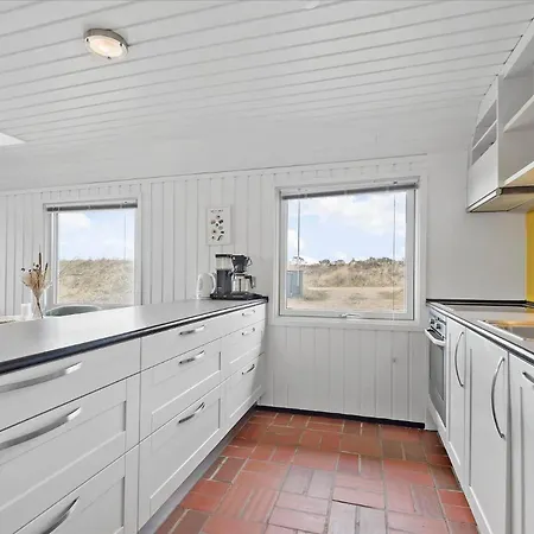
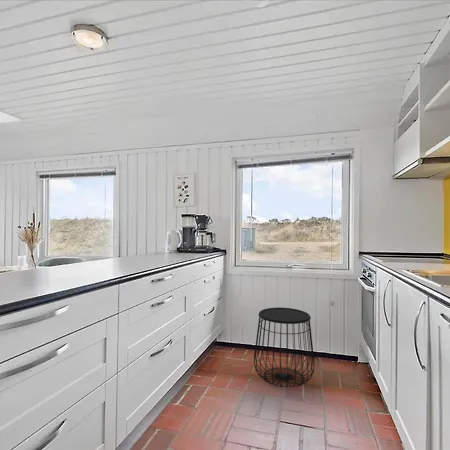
+ side table [253,307,315,388]
